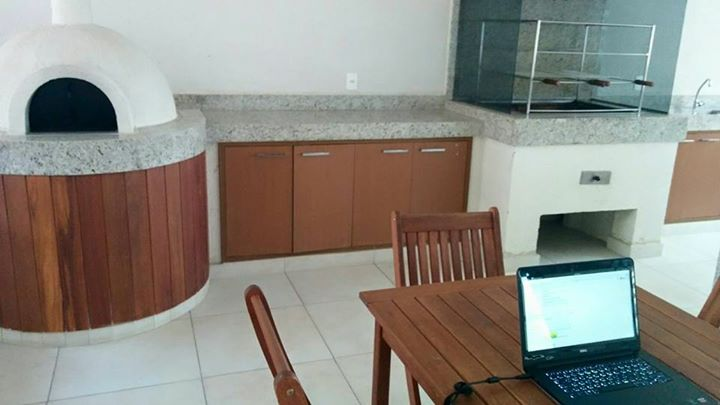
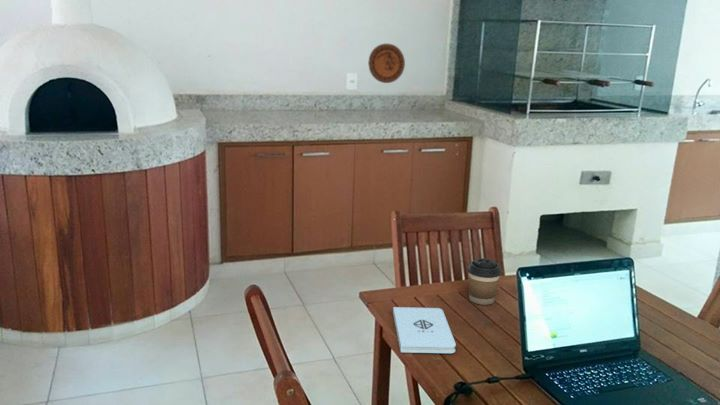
+ notepad [392,306,457,354]
+ coffee cup [467,257,502,306]
+ decorative plate [367,43,406,84]
